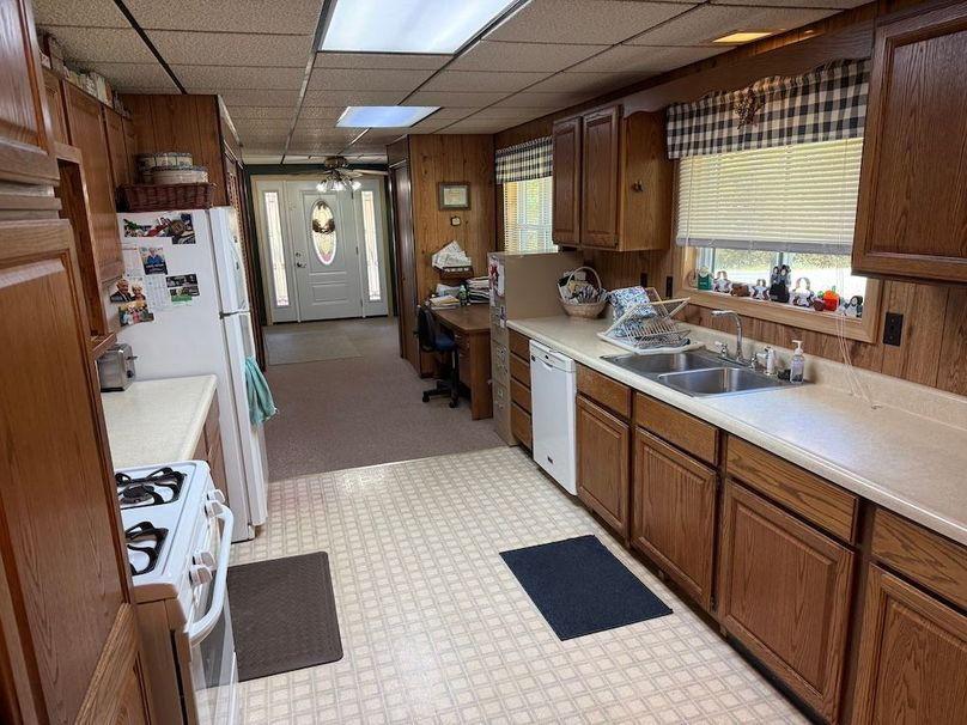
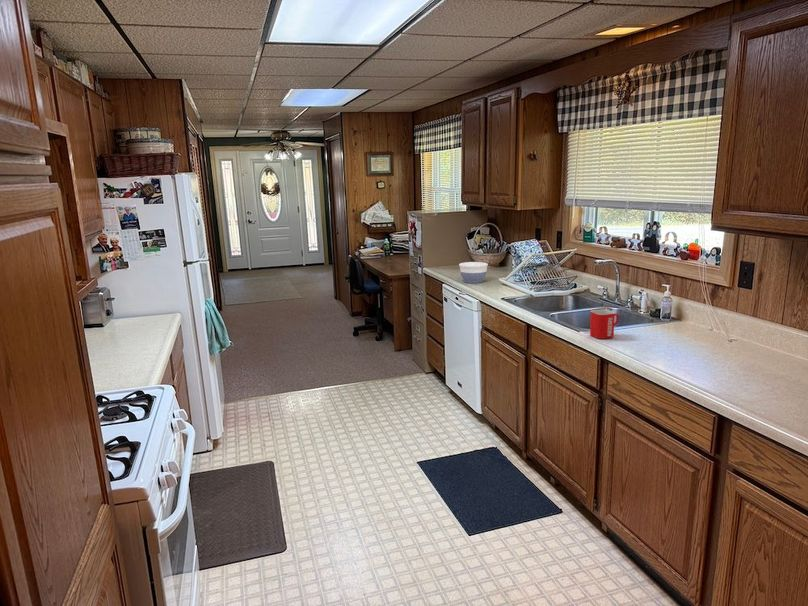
+ bowl [458,261,489,284]
+ mug [589,308,620,340]
